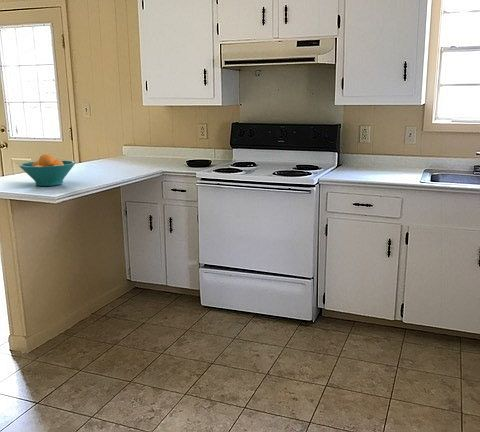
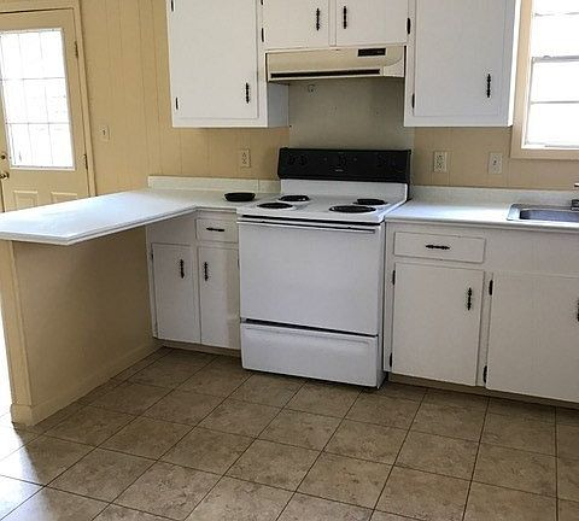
- fruit bowl [18,153,76,187]
